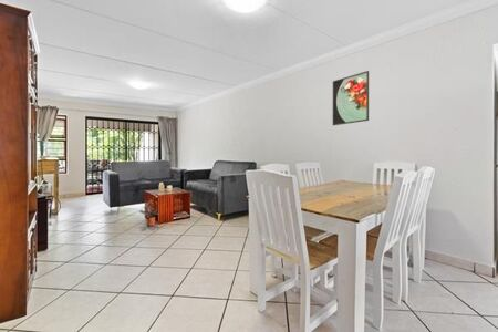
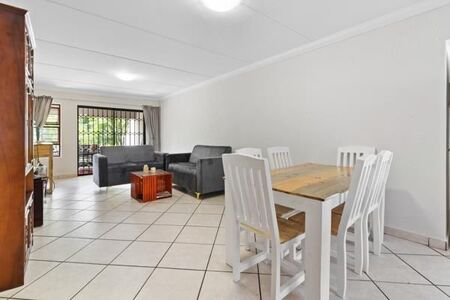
- potted plant [138,199,159,227]
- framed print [332,70,370,126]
